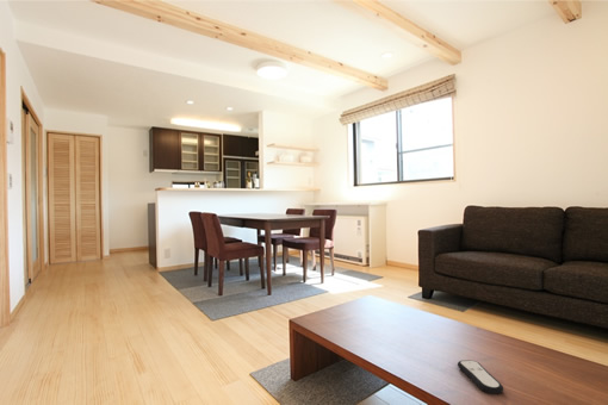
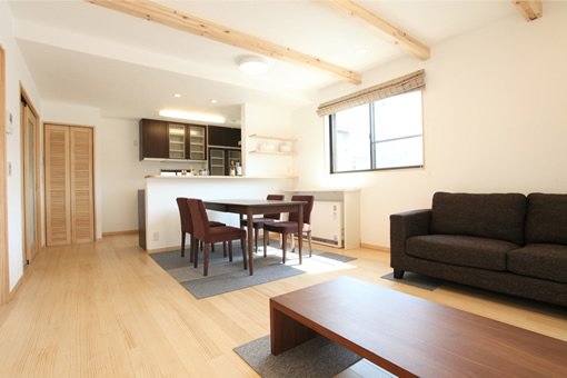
- remote control [457,359,504,395]
